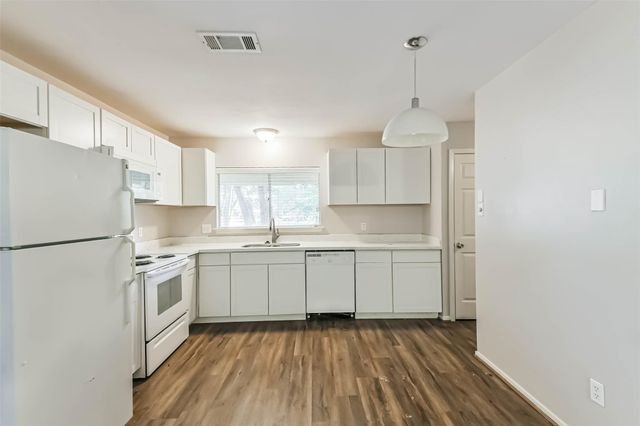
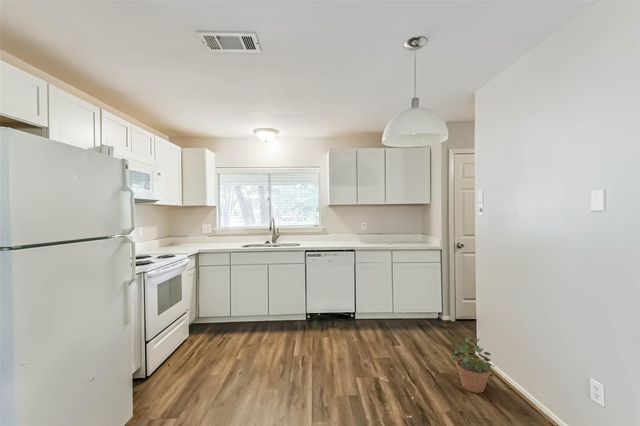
+ potted plant [450,336,496,394]
